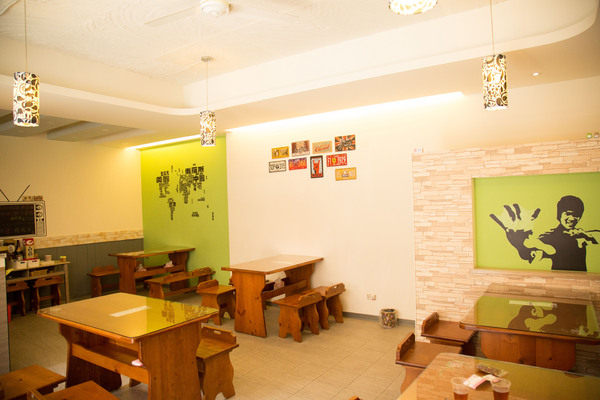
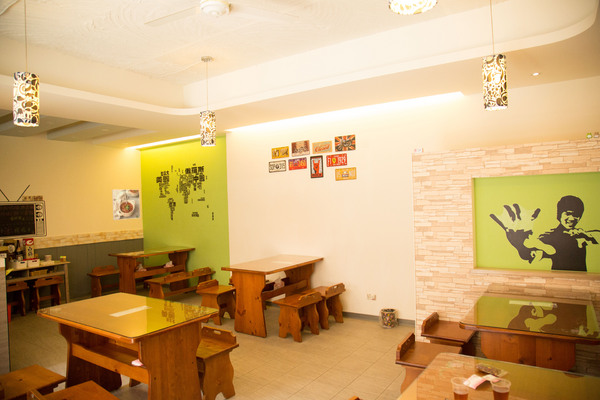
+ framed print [111,189,141,221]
